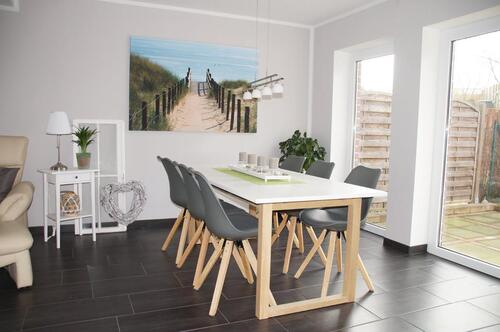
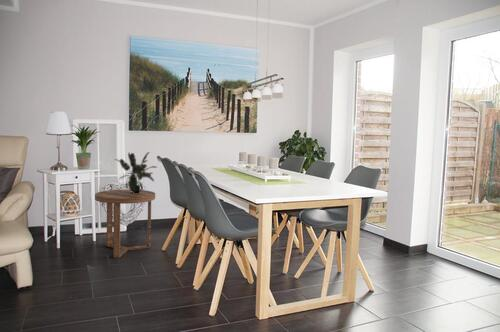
+ side table [94,189,156,259]
+ potted plant [113,151,158,194]
